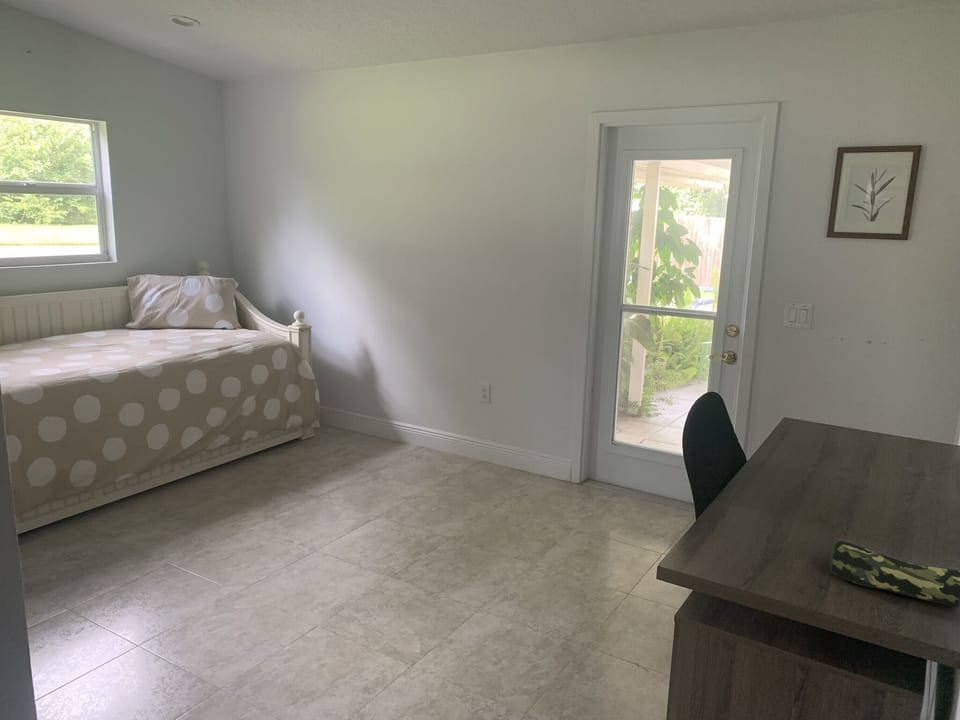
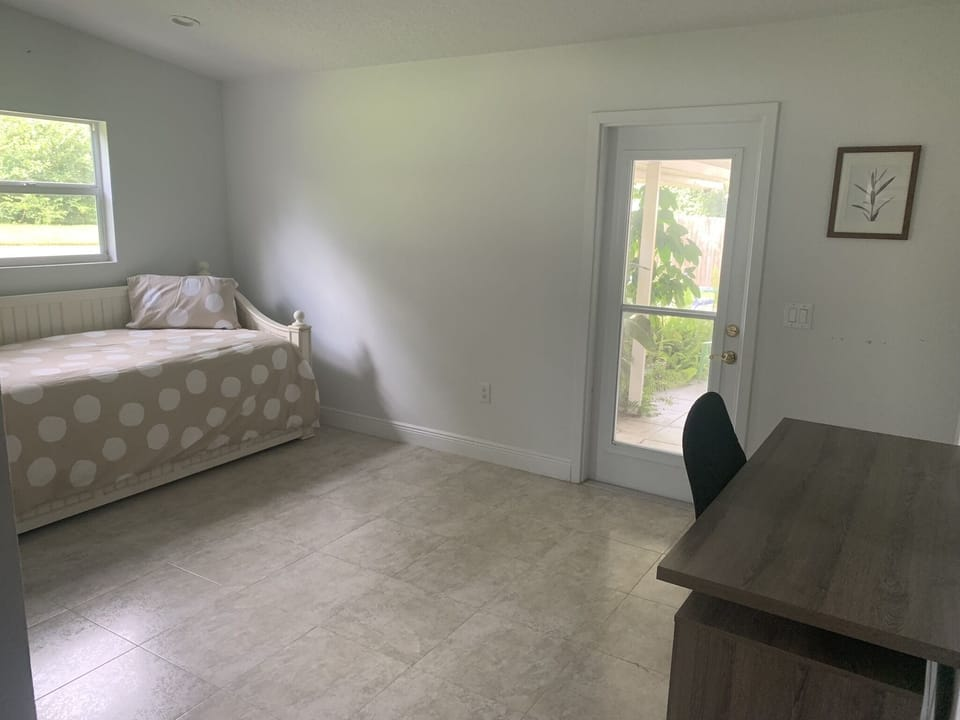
- pencil case [829,536,960,609]
